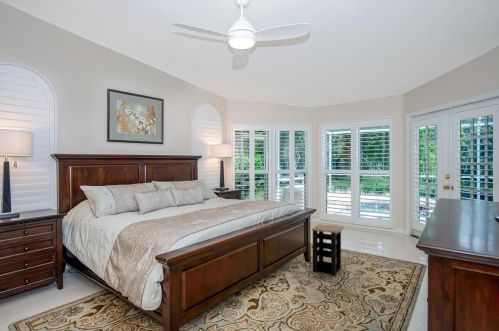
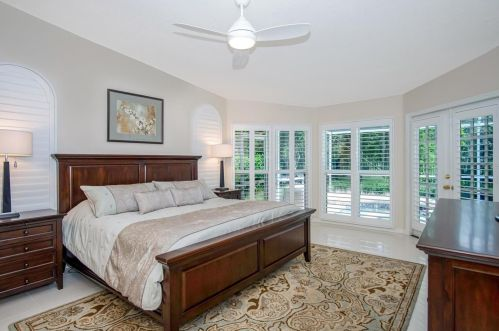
- side table [311,223,345,276]
